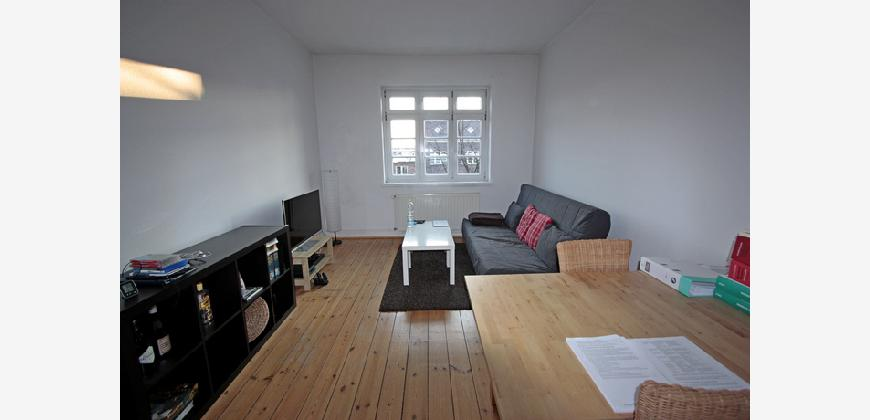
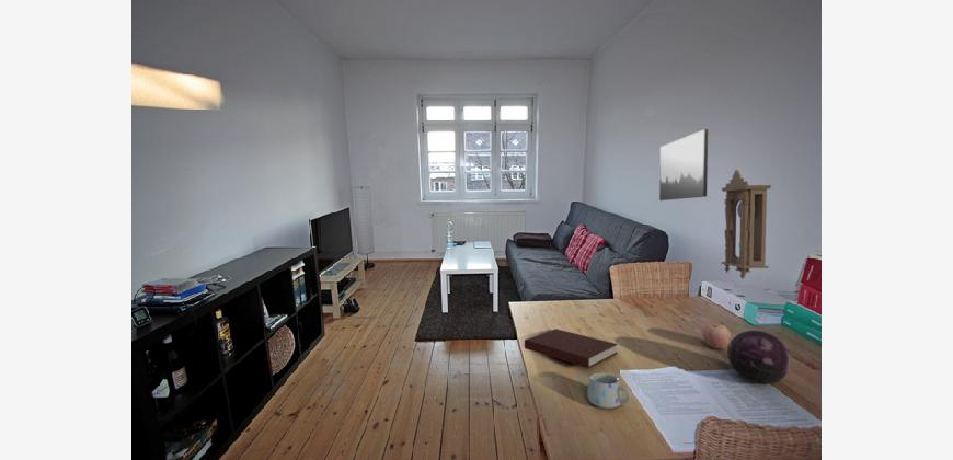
+ notebook [524,327,619,369]
+ pendulum clock [720,169,772,280]
+ mug [586,371,632,410]
+ decorative orb [726,330,792,386]
+ wall art [658,128,709,202]
+ apple [702,323,732,349]
